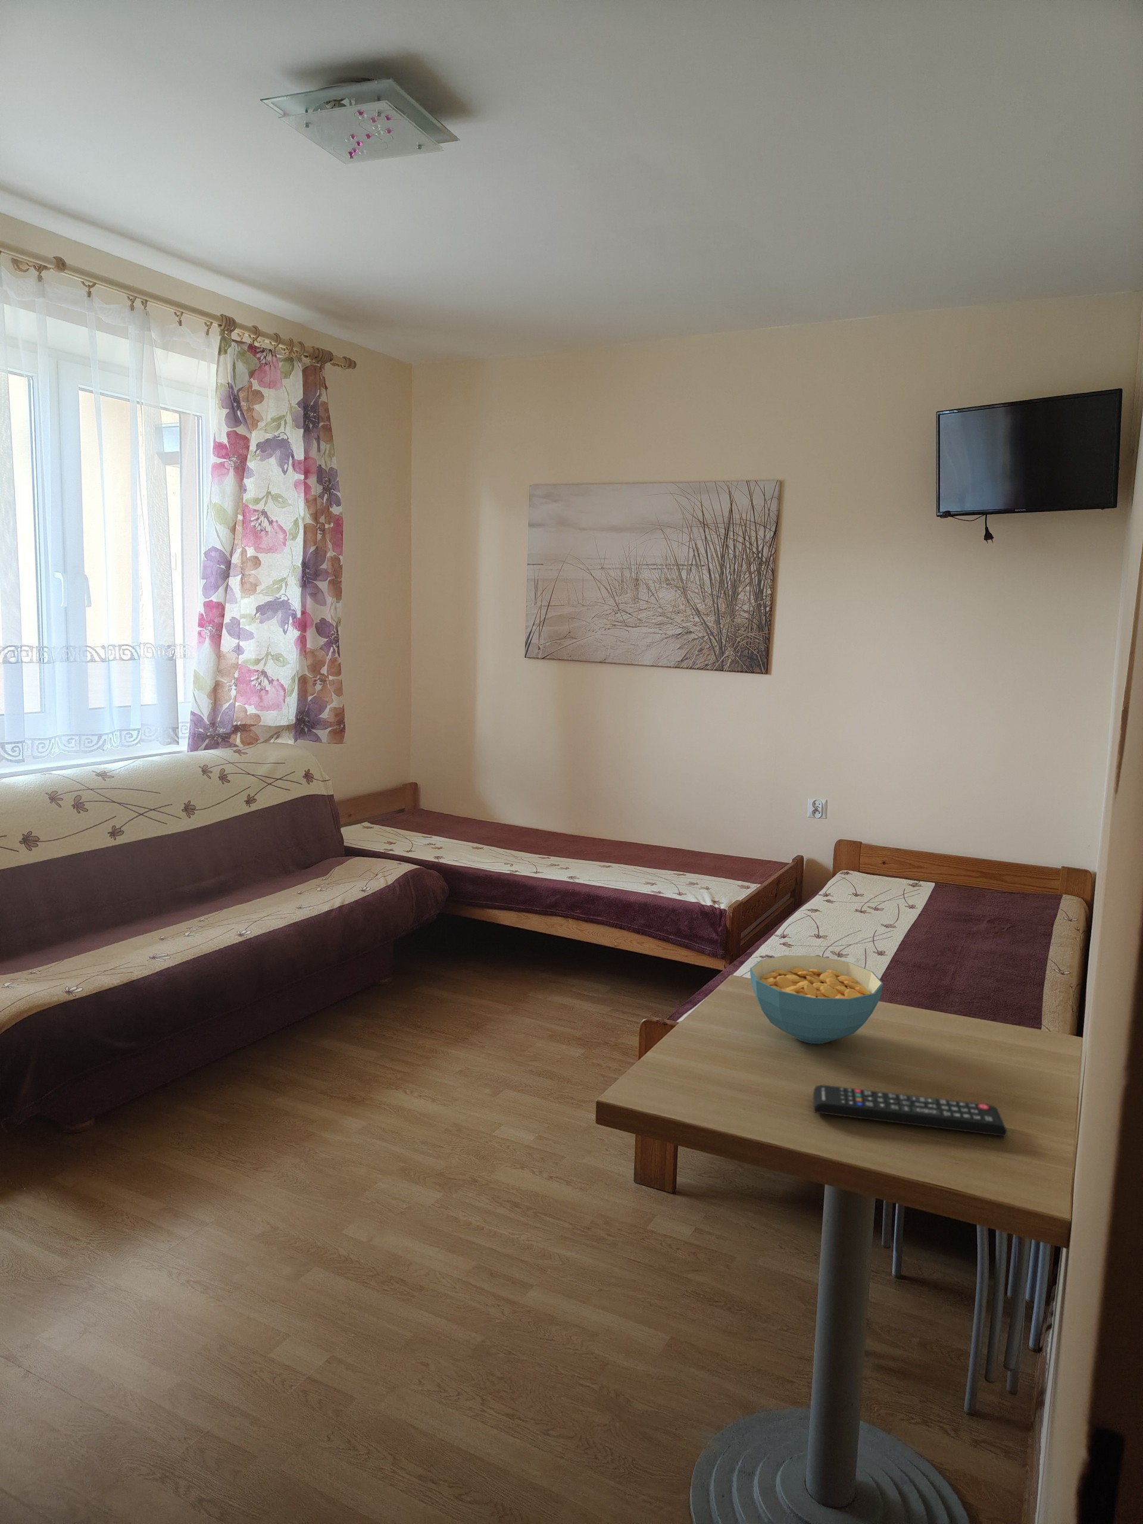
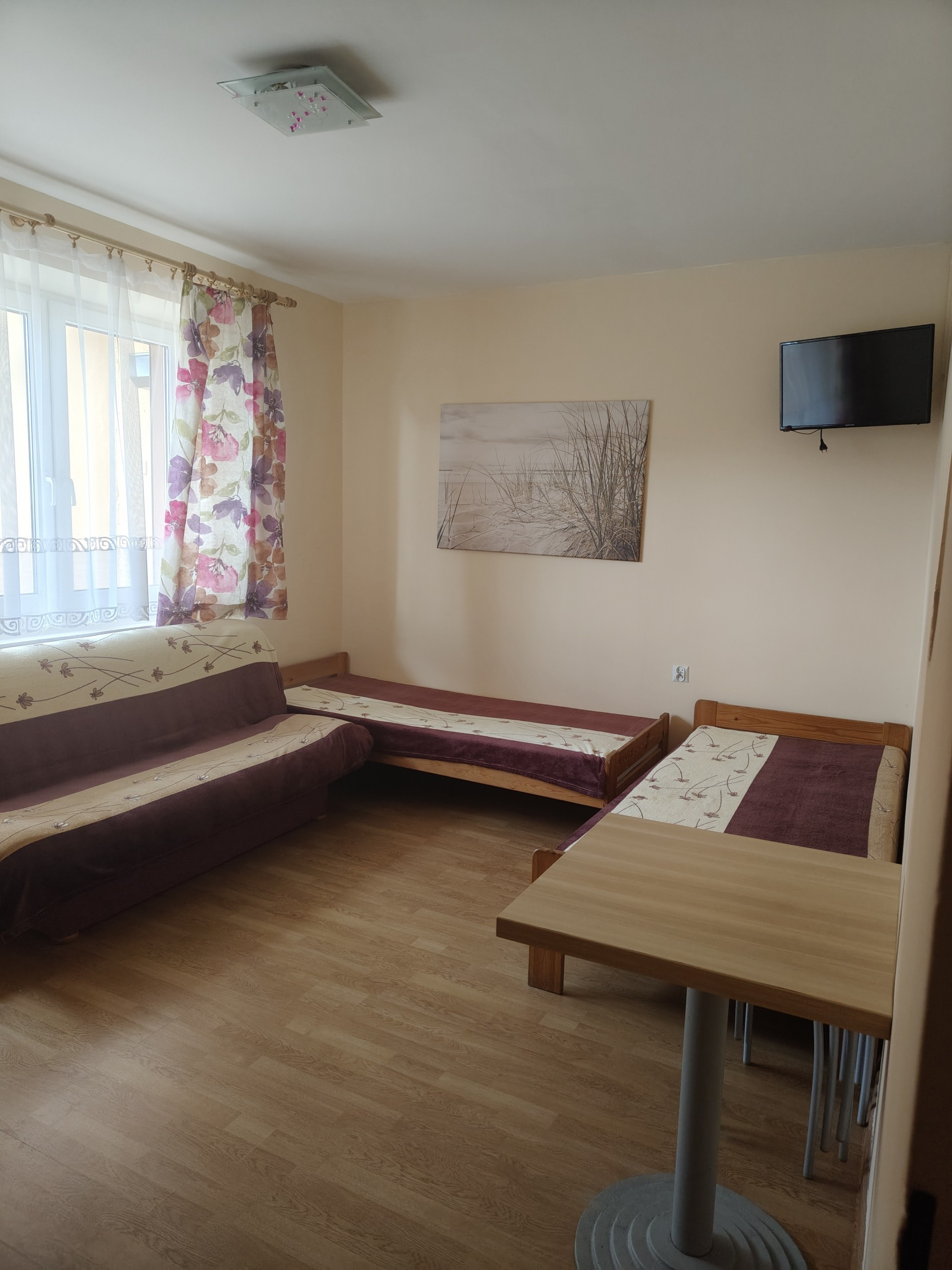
- remote control [813,1084,1007,1138]
- cereal bowl [749,955,884,1044]
